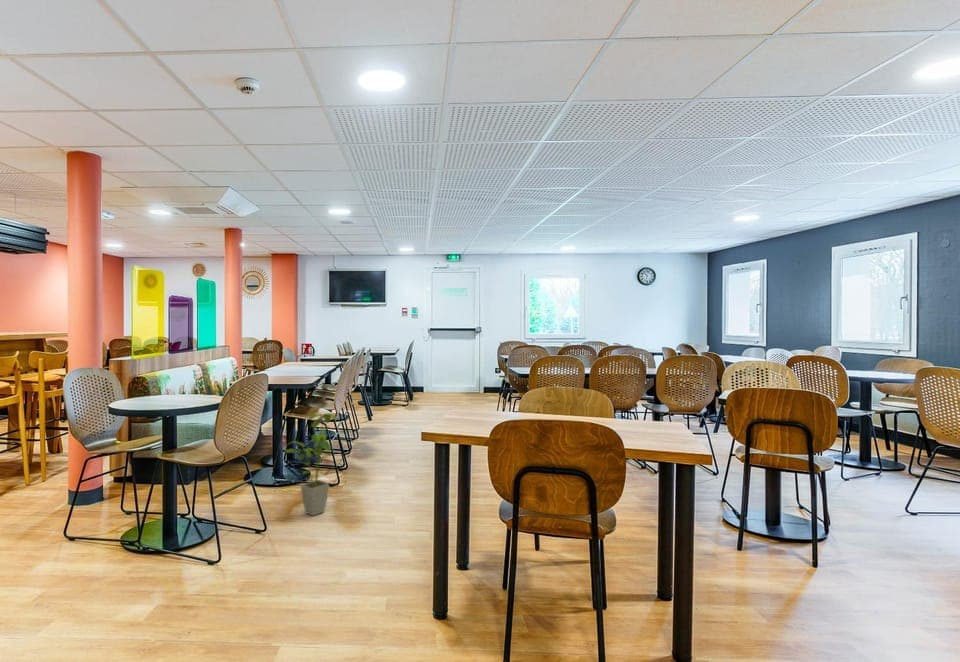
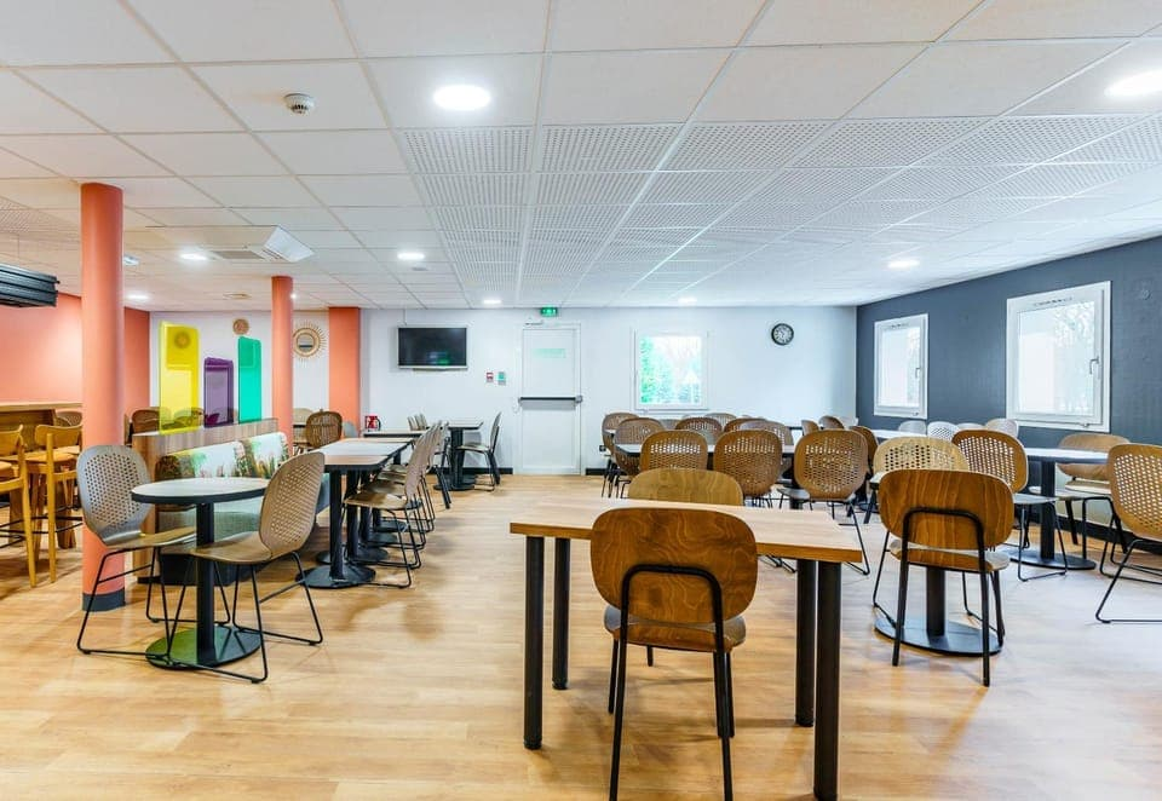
- house plant [284,412,337,517]
